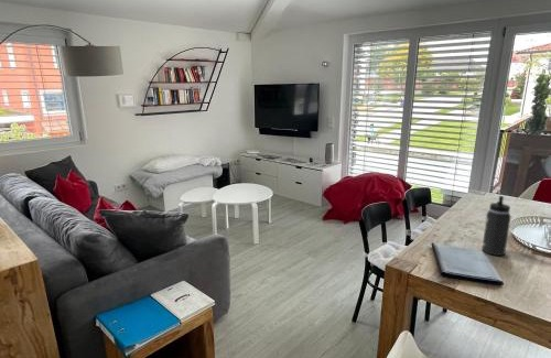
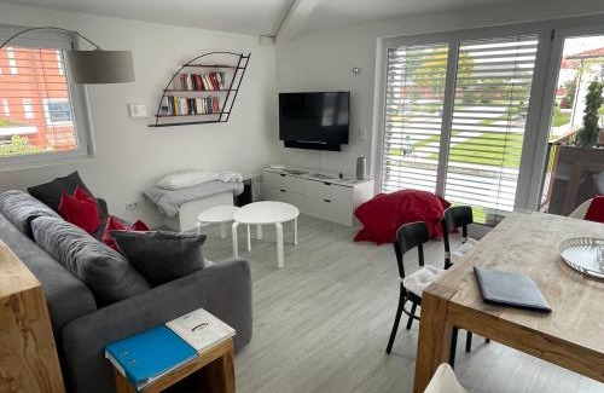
- thermos bottle [480,195,511,257]
